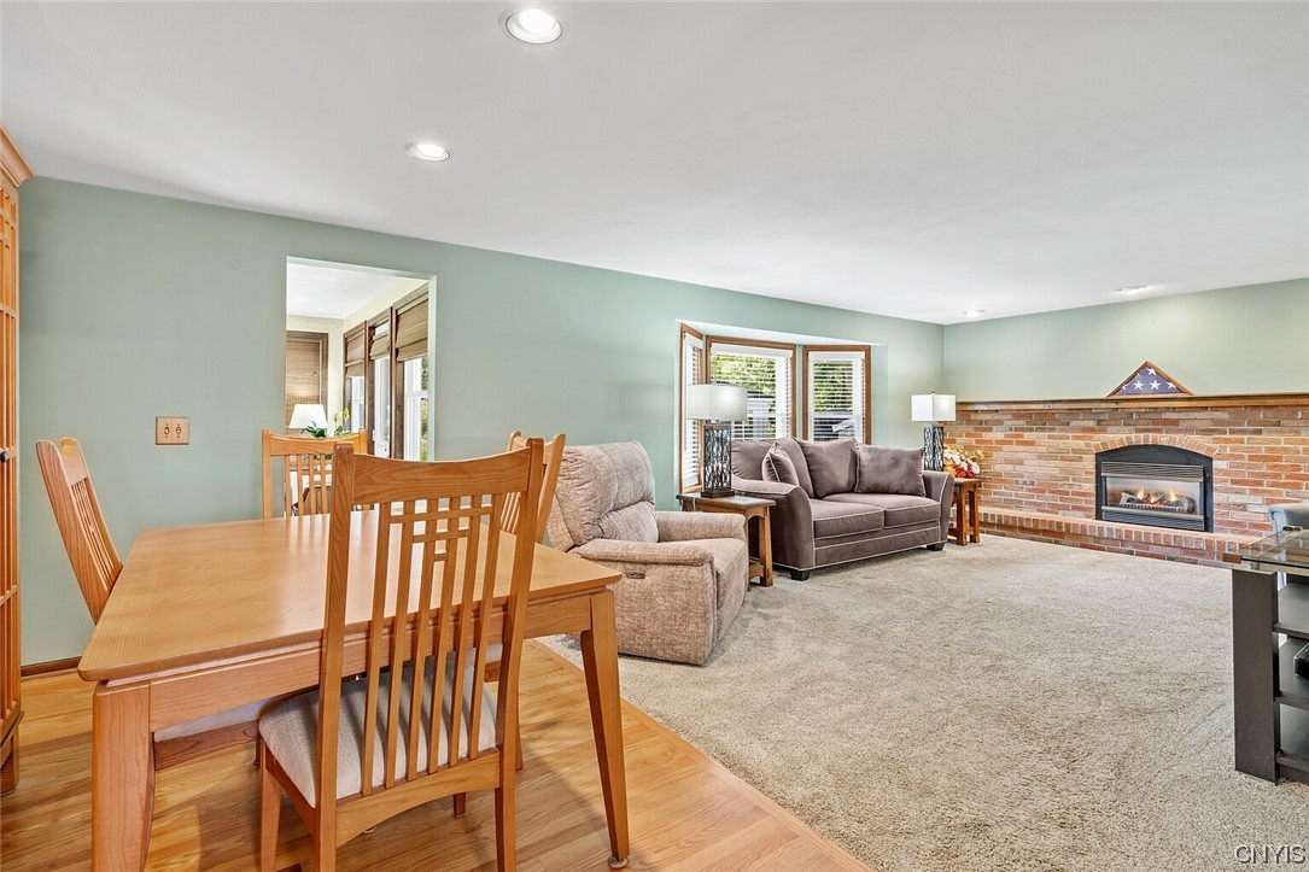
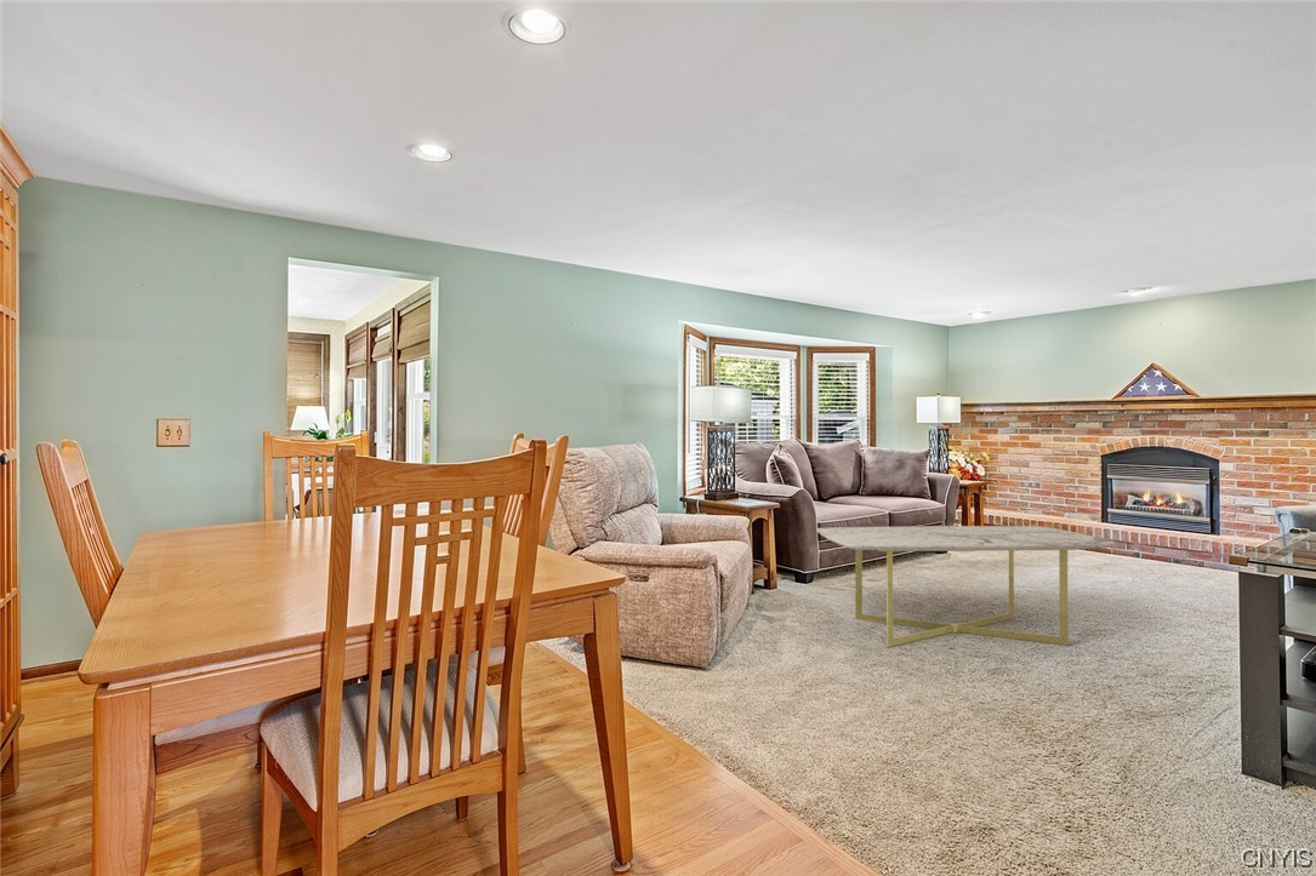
+ coffee table [815,525,1116,648]
